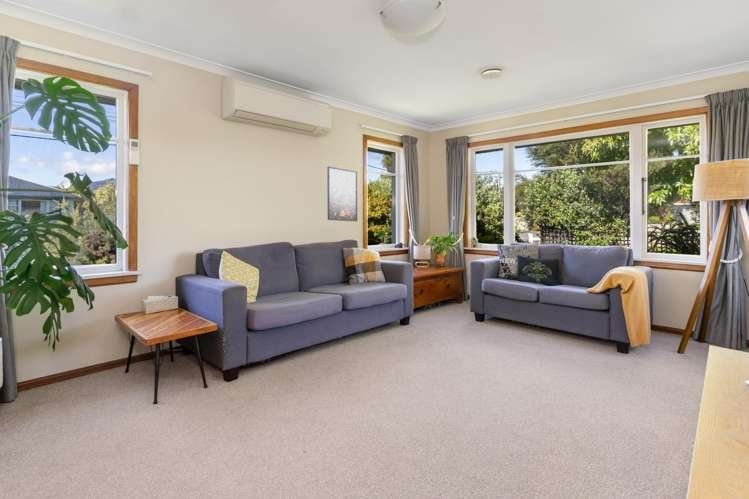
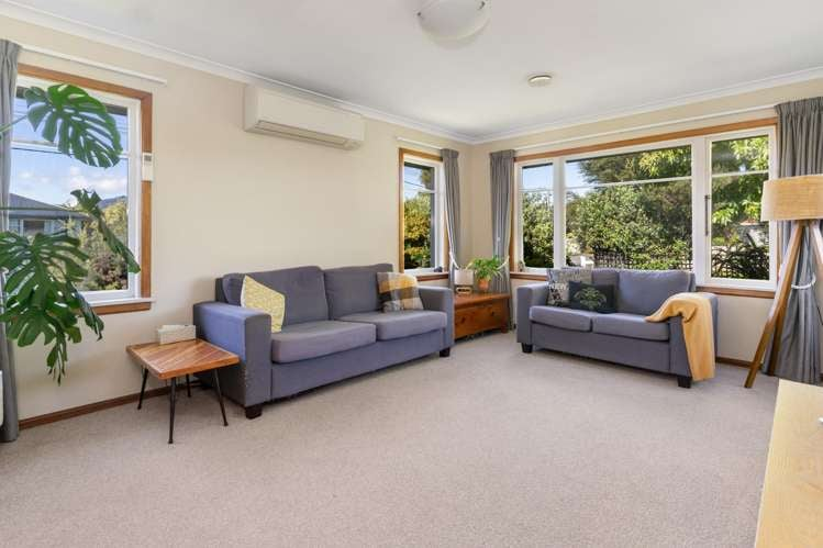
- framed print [326,166,358,222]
